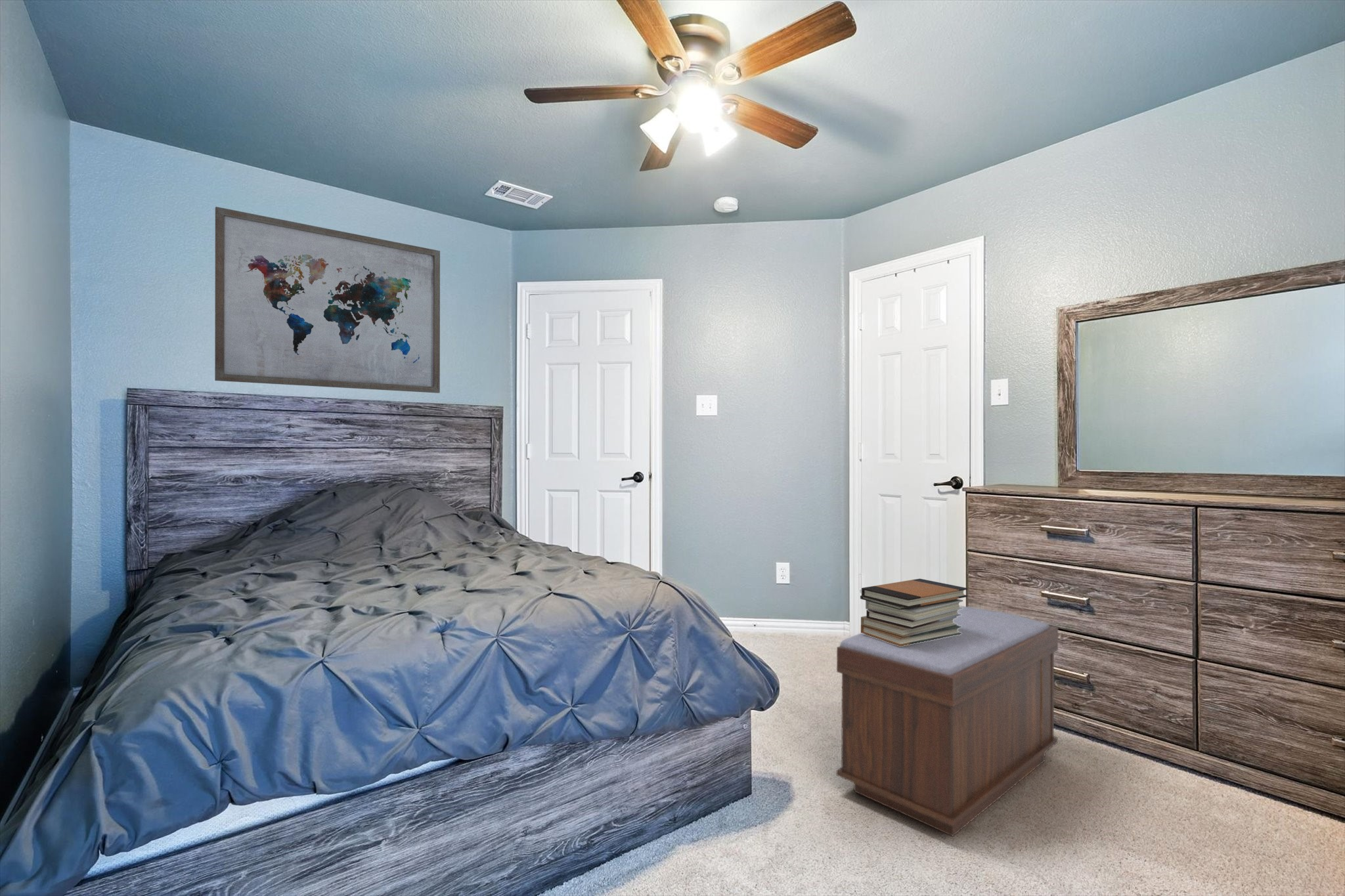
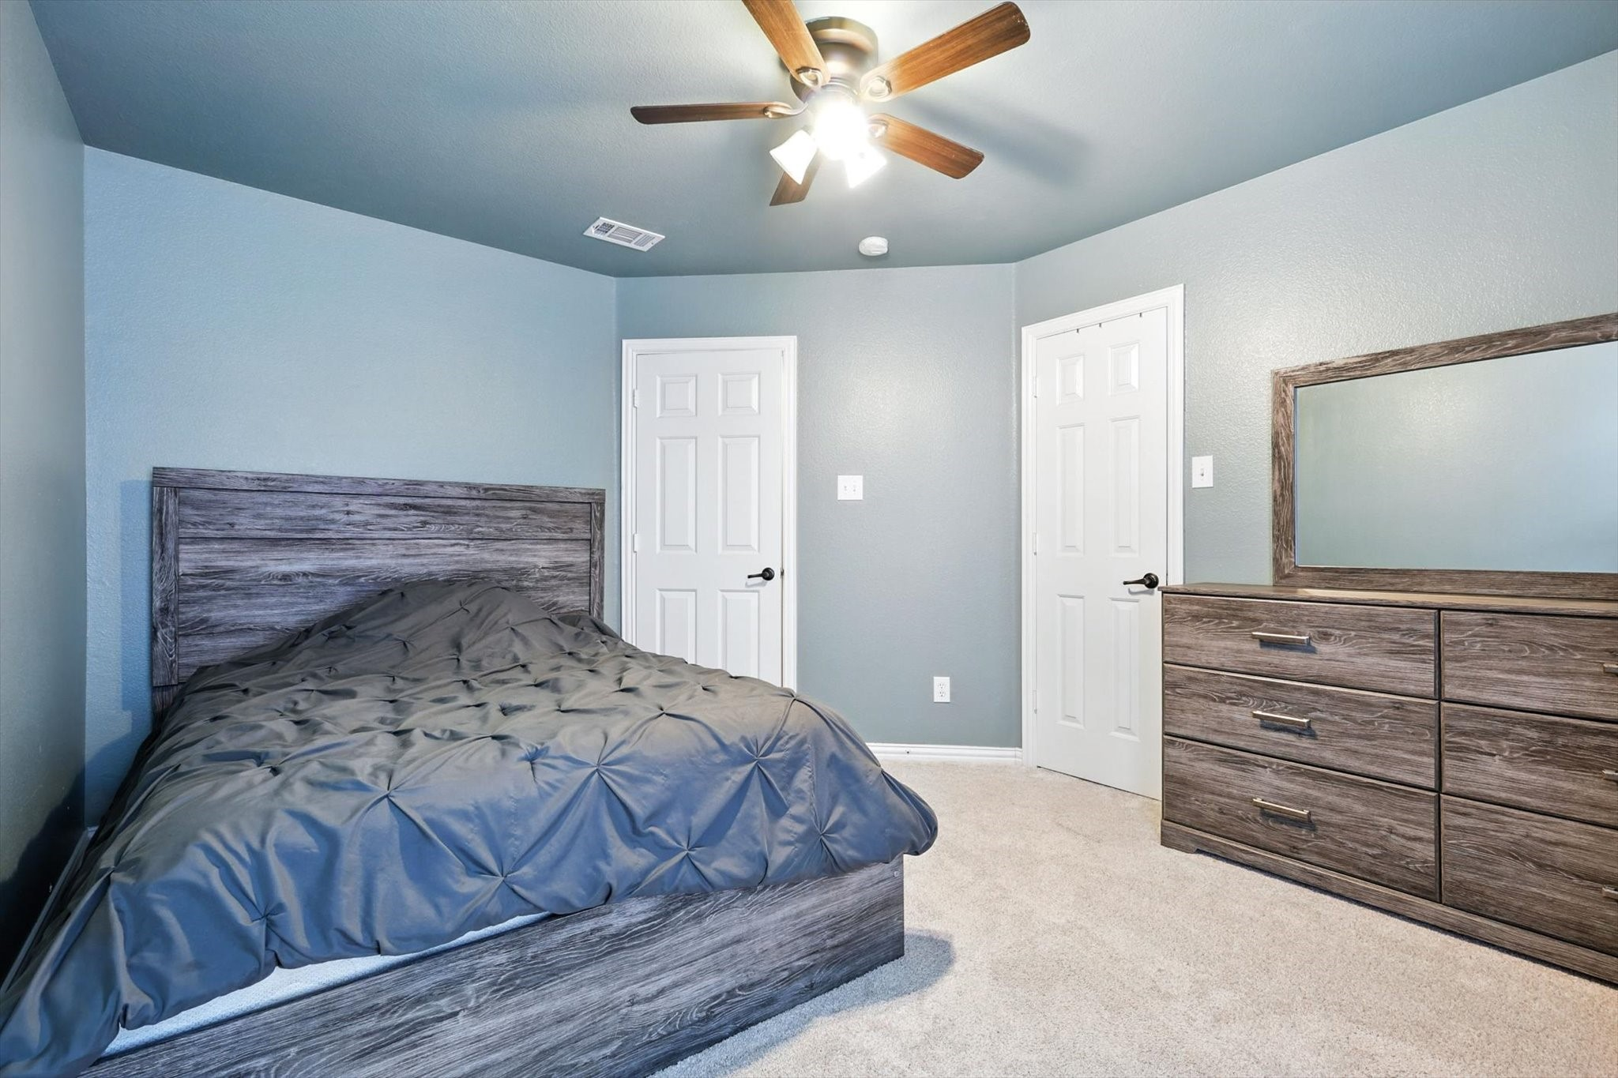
- wall art [214,206,441,394]
- bench [835,605,1059,837]
- book stack [860,578,968,646]
